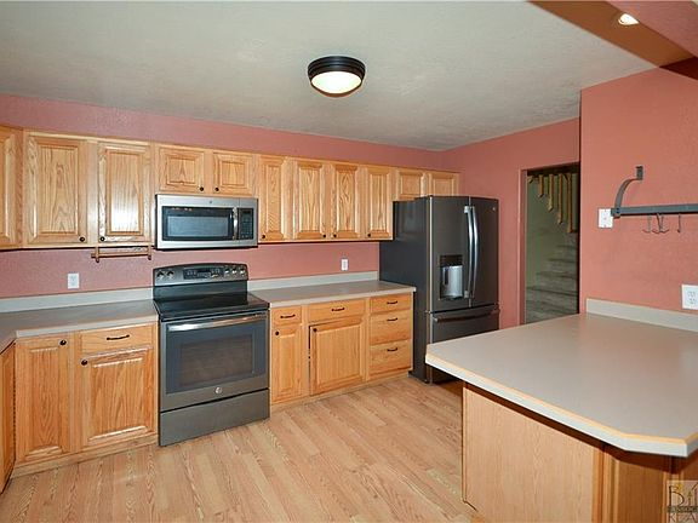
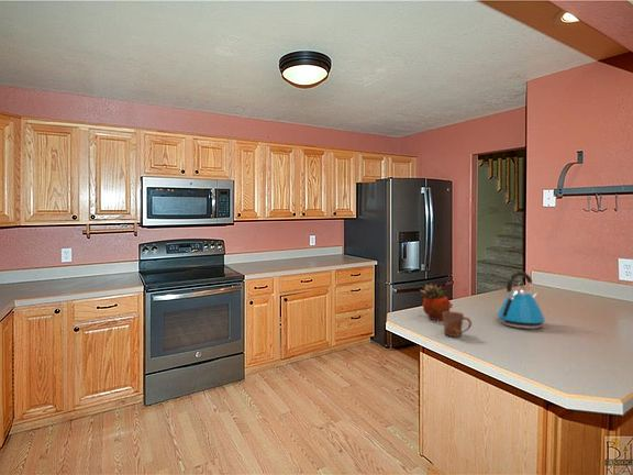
+ kettle [496,270,546,330]
+ mug [443,310,473,338]
+ succulent planter [419,283,454,321]
